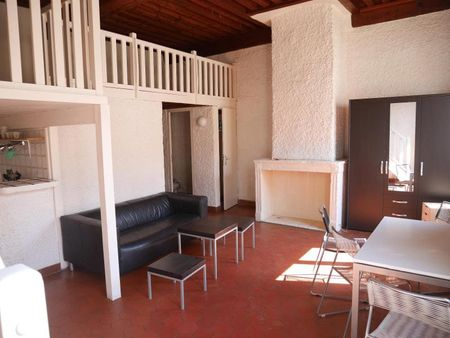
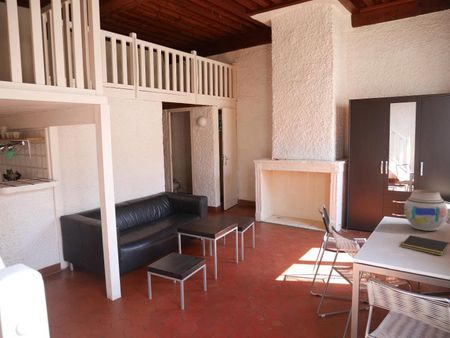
+ vase [403,189,448,232]
+ notepad [400,234,450,257]
